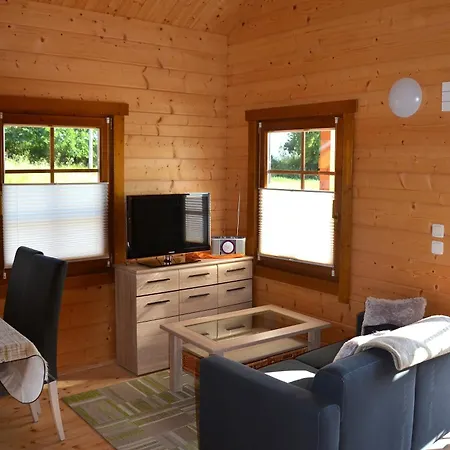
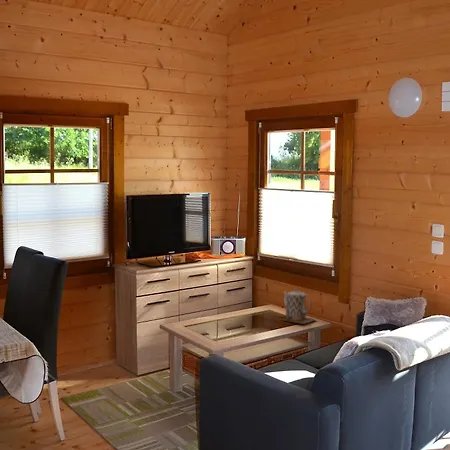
+ teapot [277,287,318,325]
